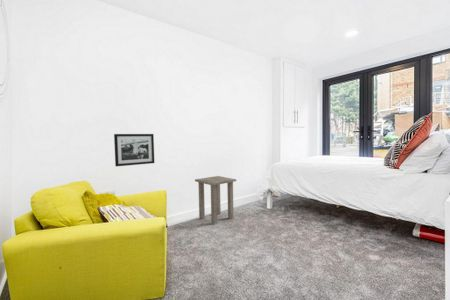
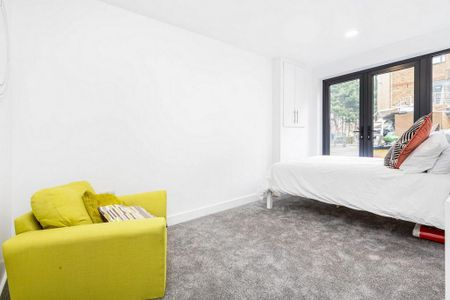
- picture frame [113,133,155,167]
- side table [194,175,237,225]
